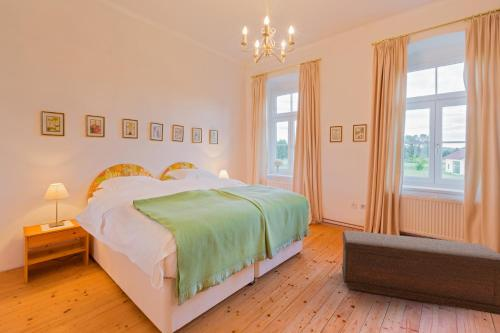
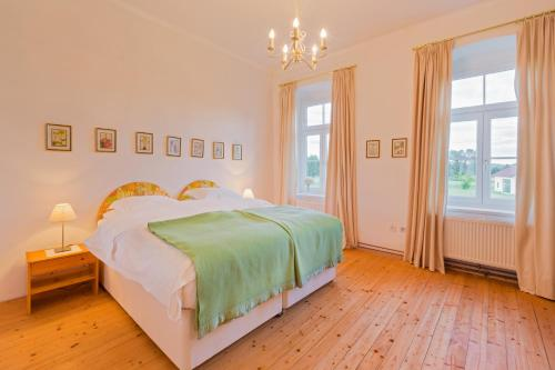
- bench [341,230,500,316]
